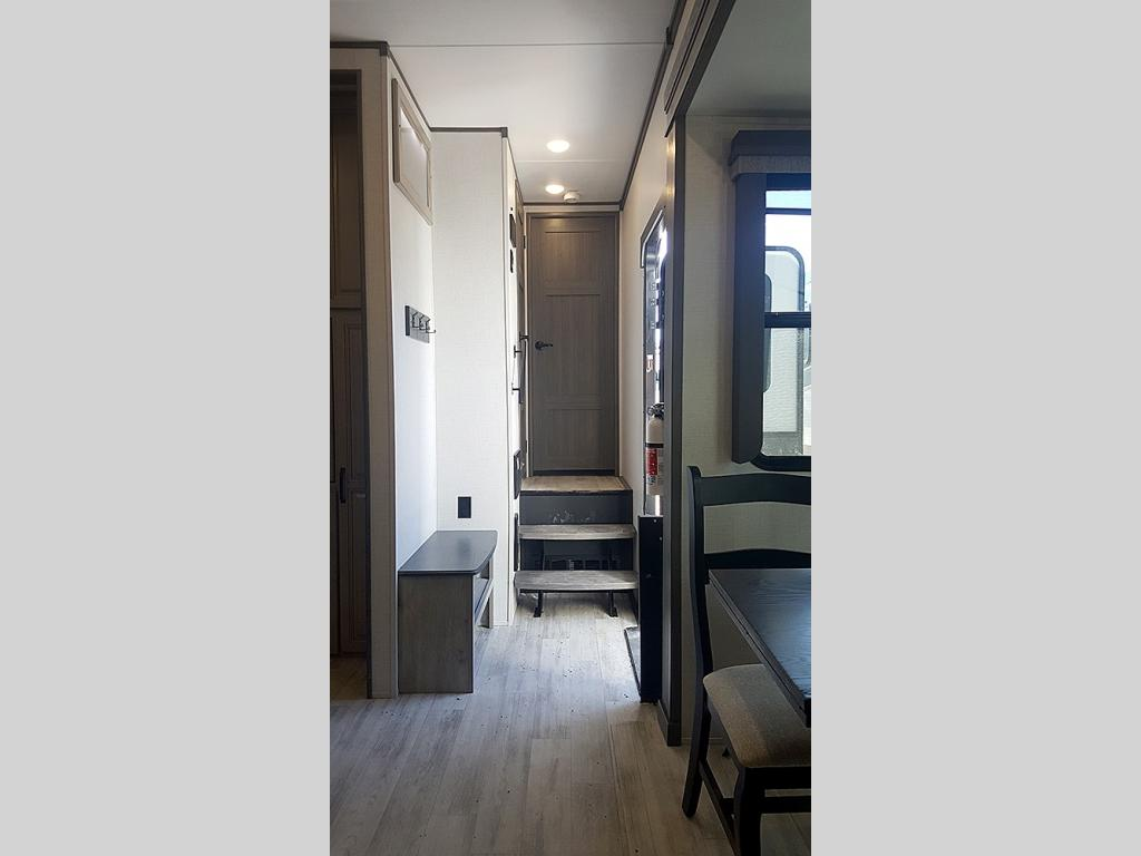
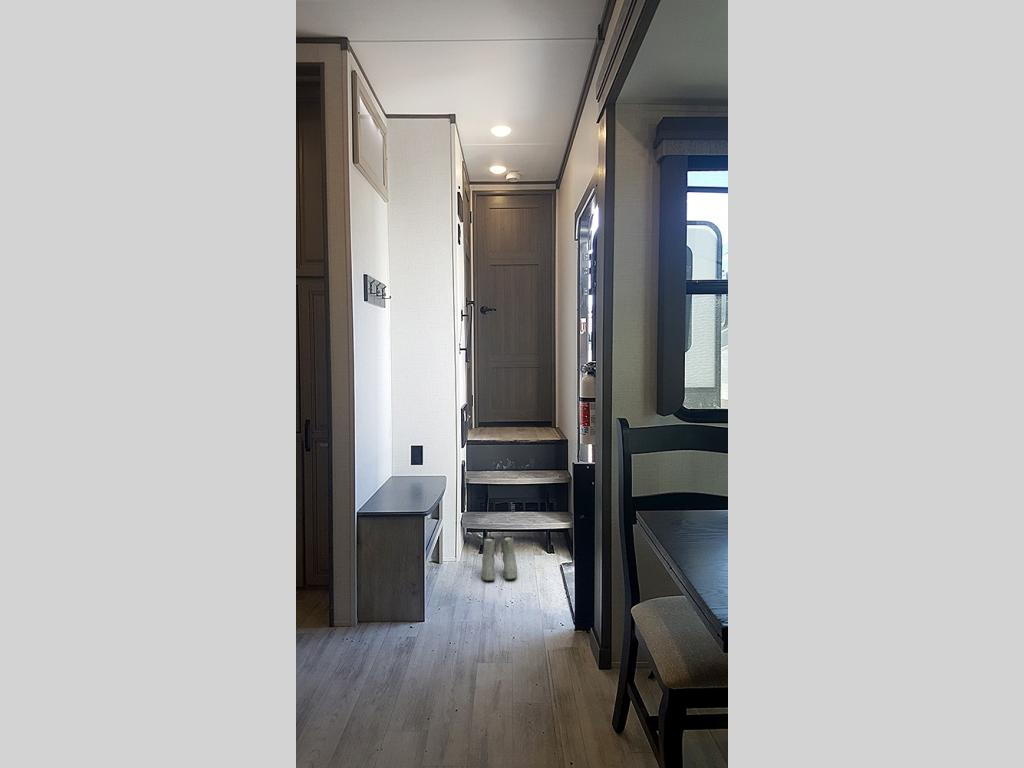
+ boots [481,535,518,582]
